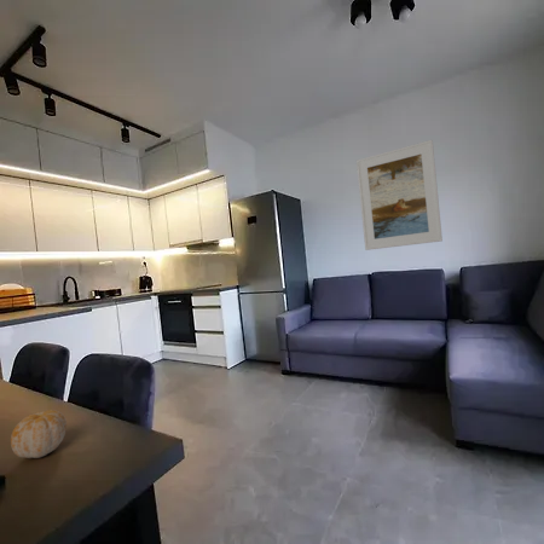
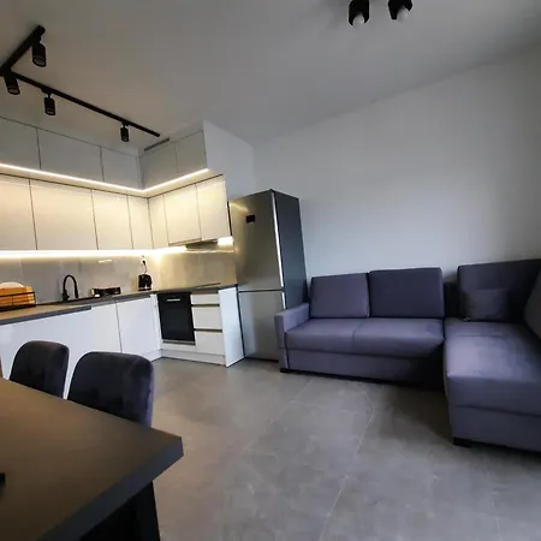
- fruit [10,409,68,459]
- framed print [355,139,444,251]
